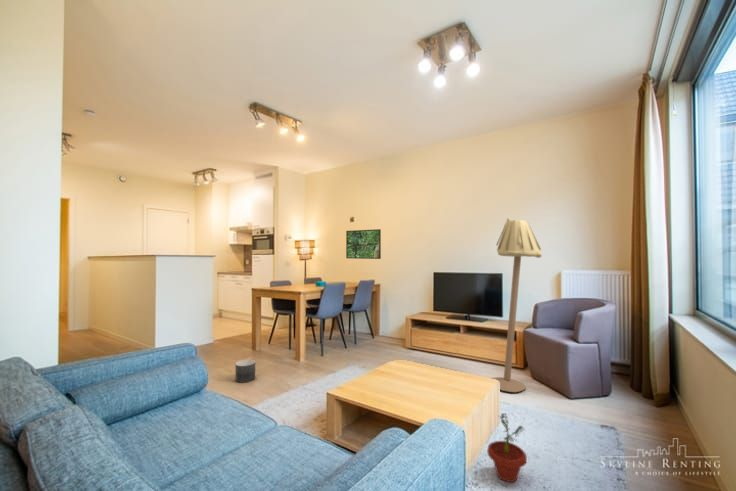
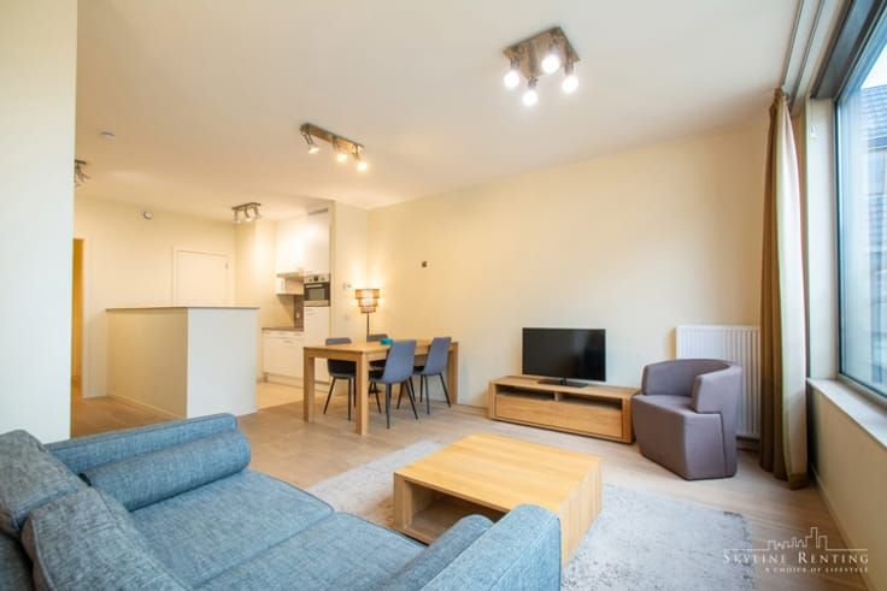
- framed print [345,228,382,260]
- potted plant [486,412,528,483]
- planter [235,359,256,384]
- floor lamp [491,217,543,393]
